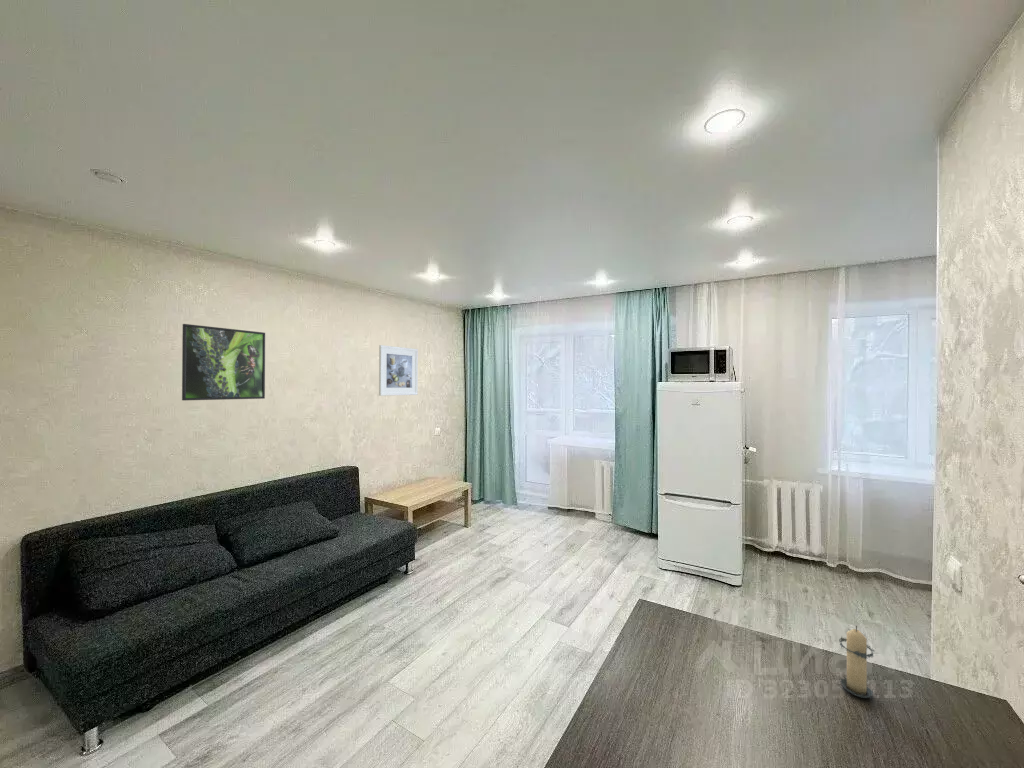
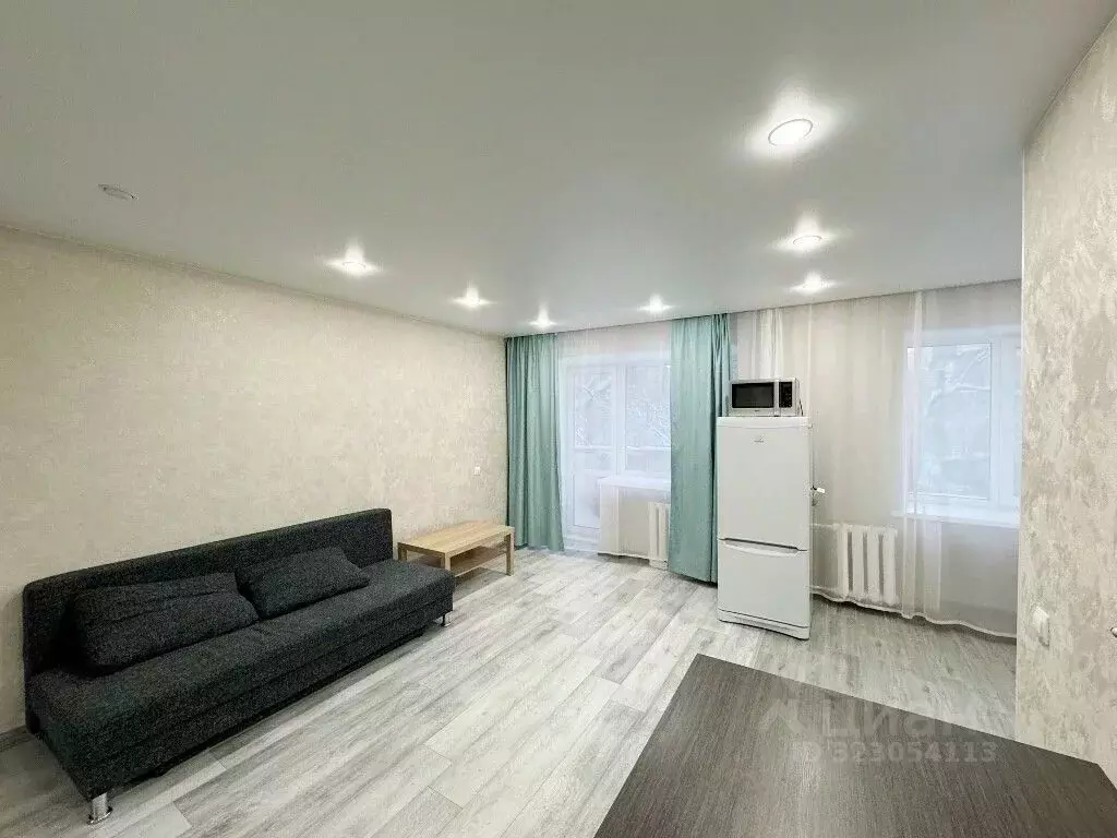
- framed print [181,323,266,401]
- candle [838,625,875,699]
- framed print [378,344,419,397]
